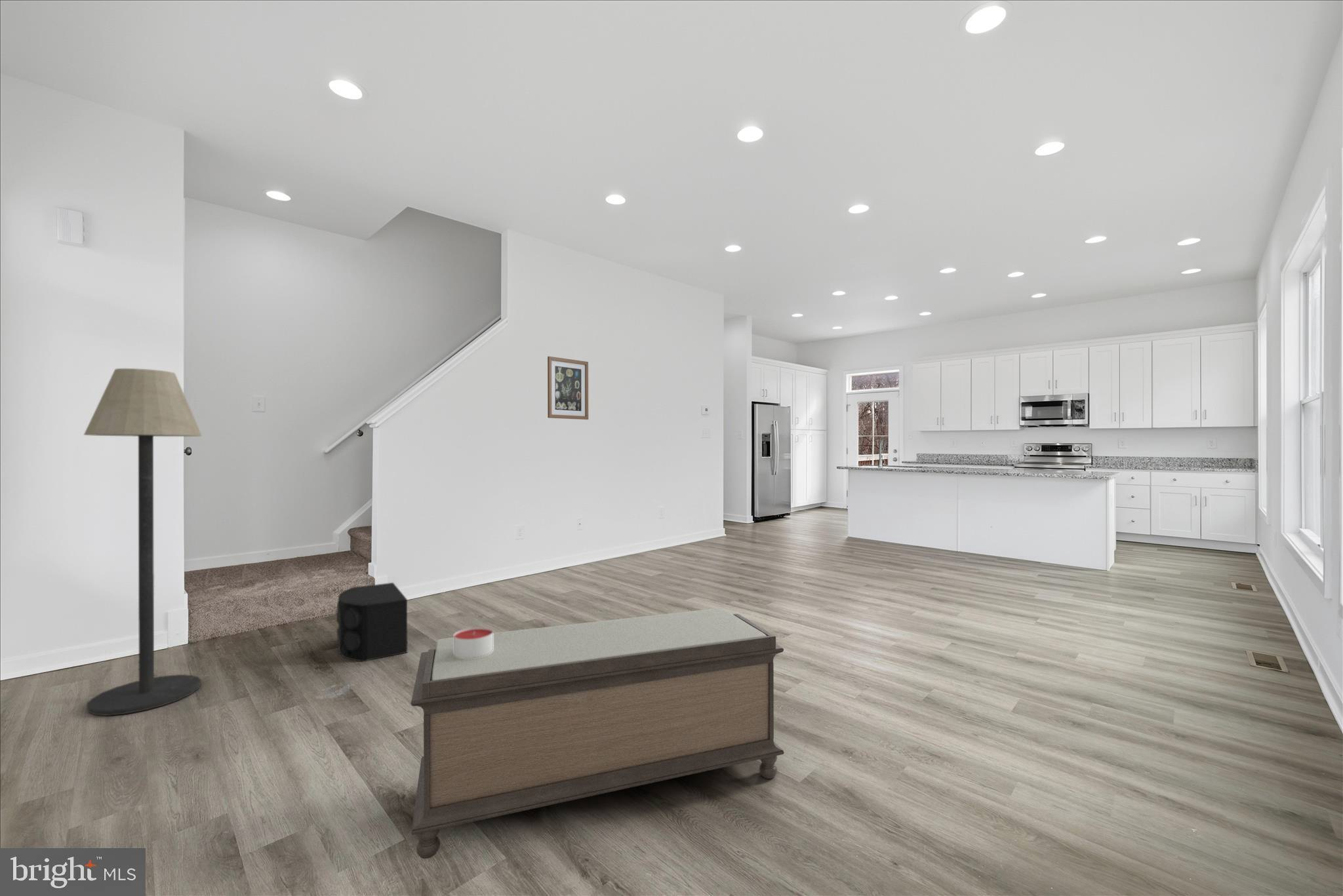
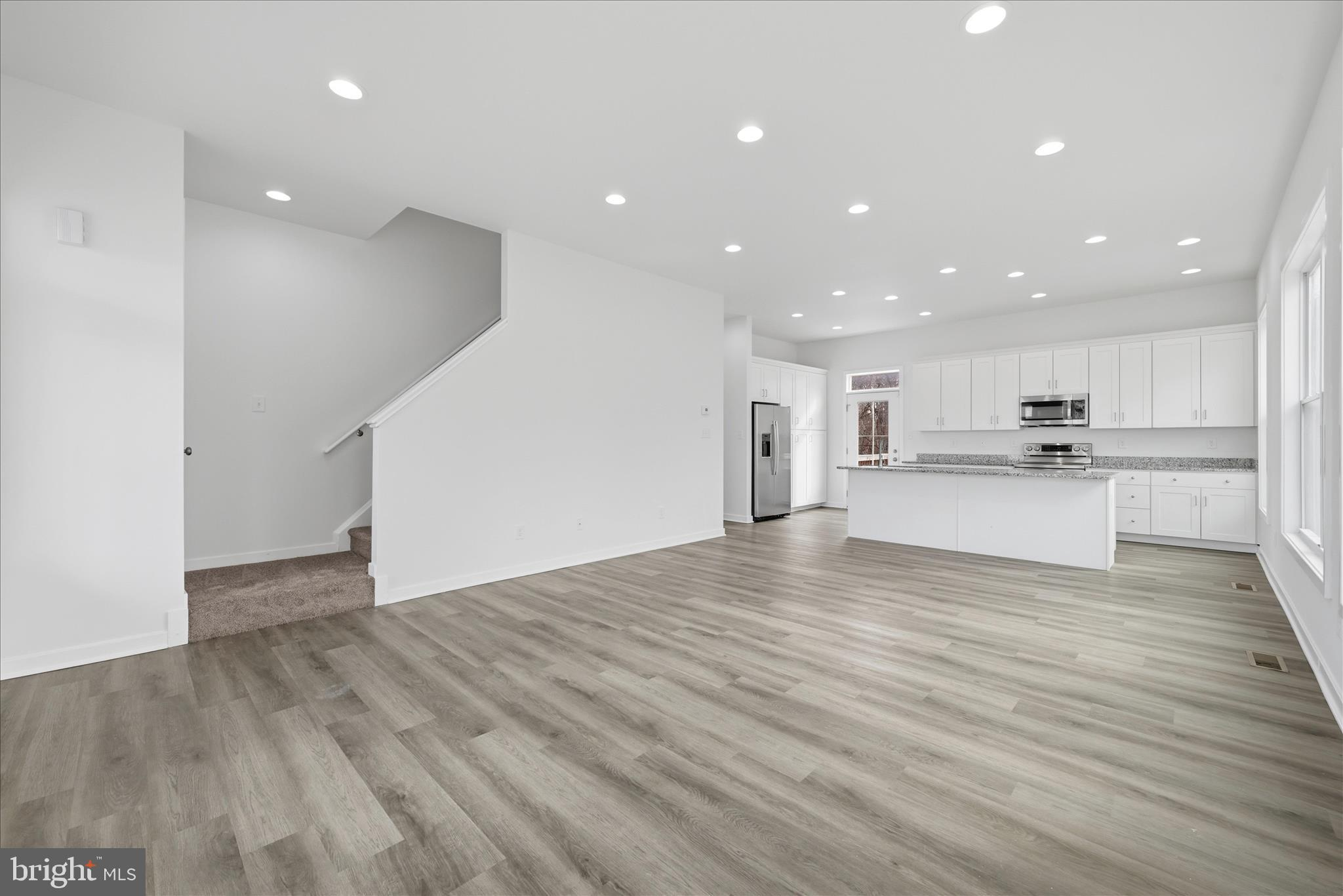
- candle [453,627,494,659]
- floor lamp [83,368,203,716]
- wall art [547,356,589,420]
- bench [410,608,785,859]
- speaker [336,582,408,662]
